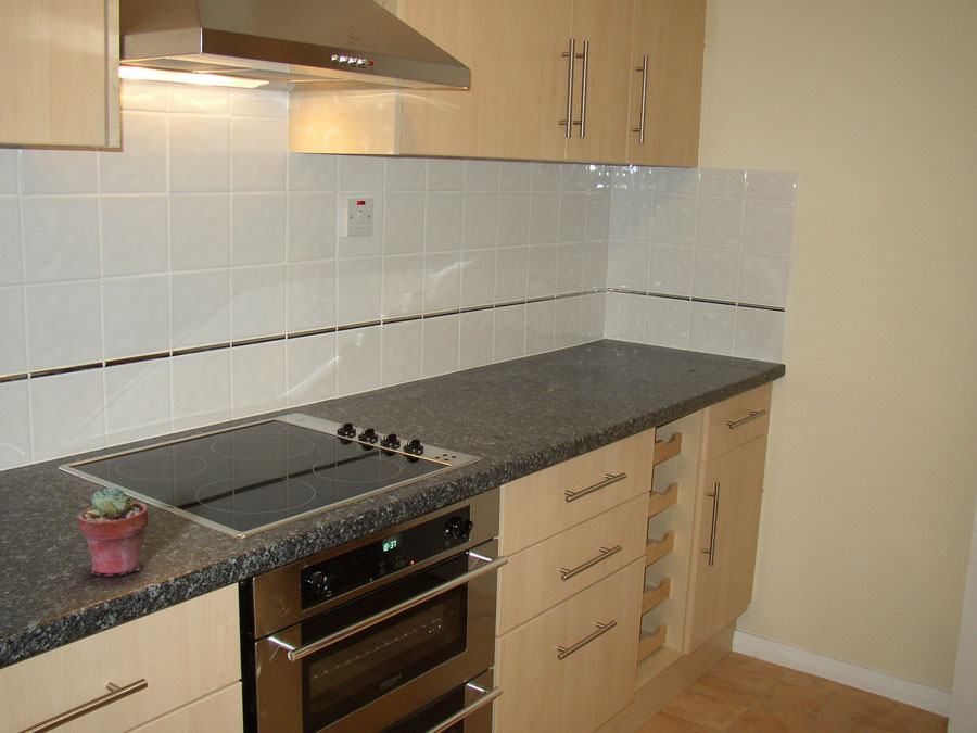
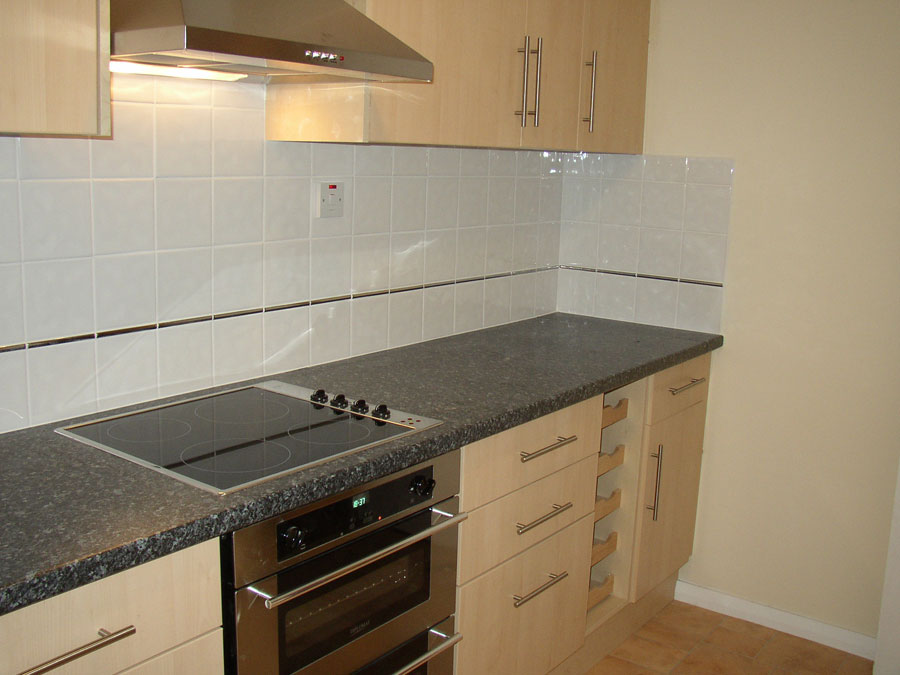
- potted succulent [77,486,149,577]
